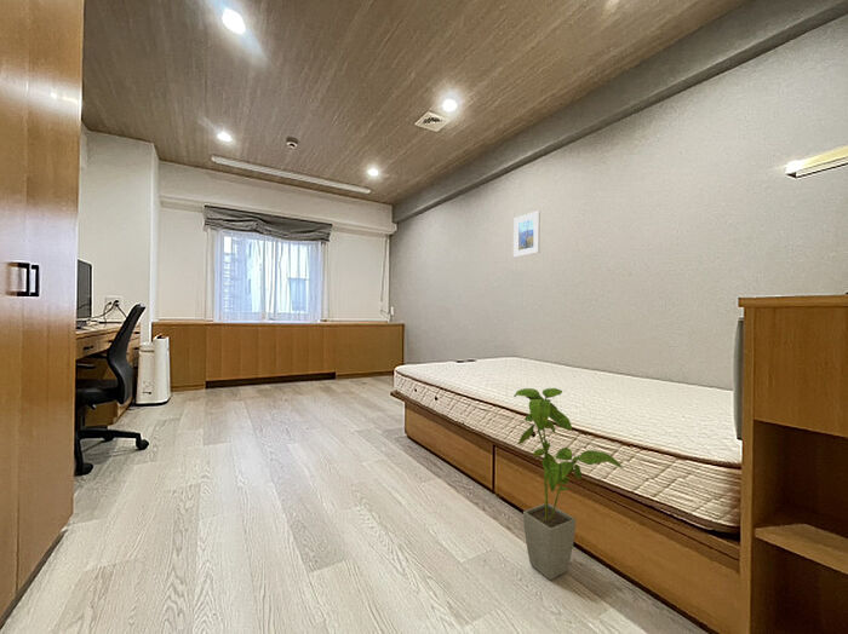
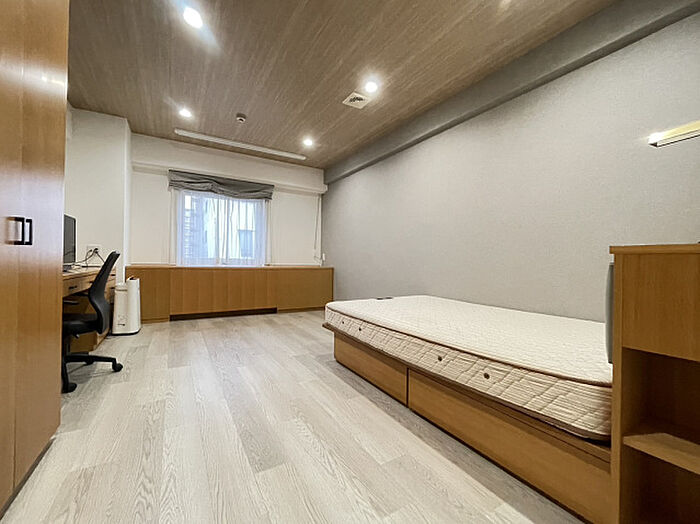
- house plant [512,387,624,581]
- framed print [512,209,542,258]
